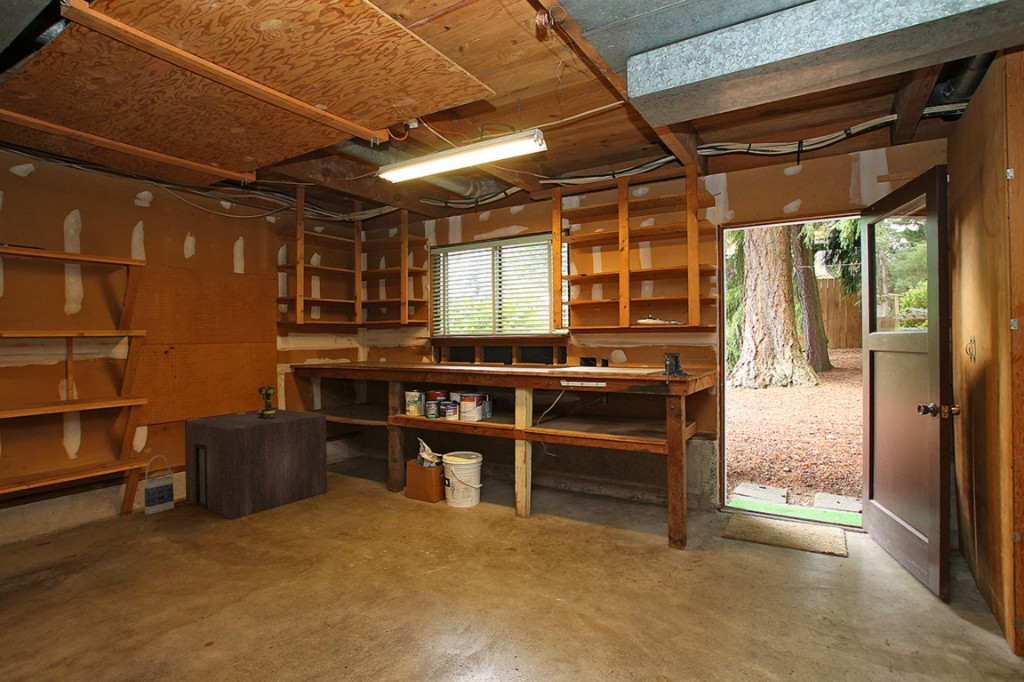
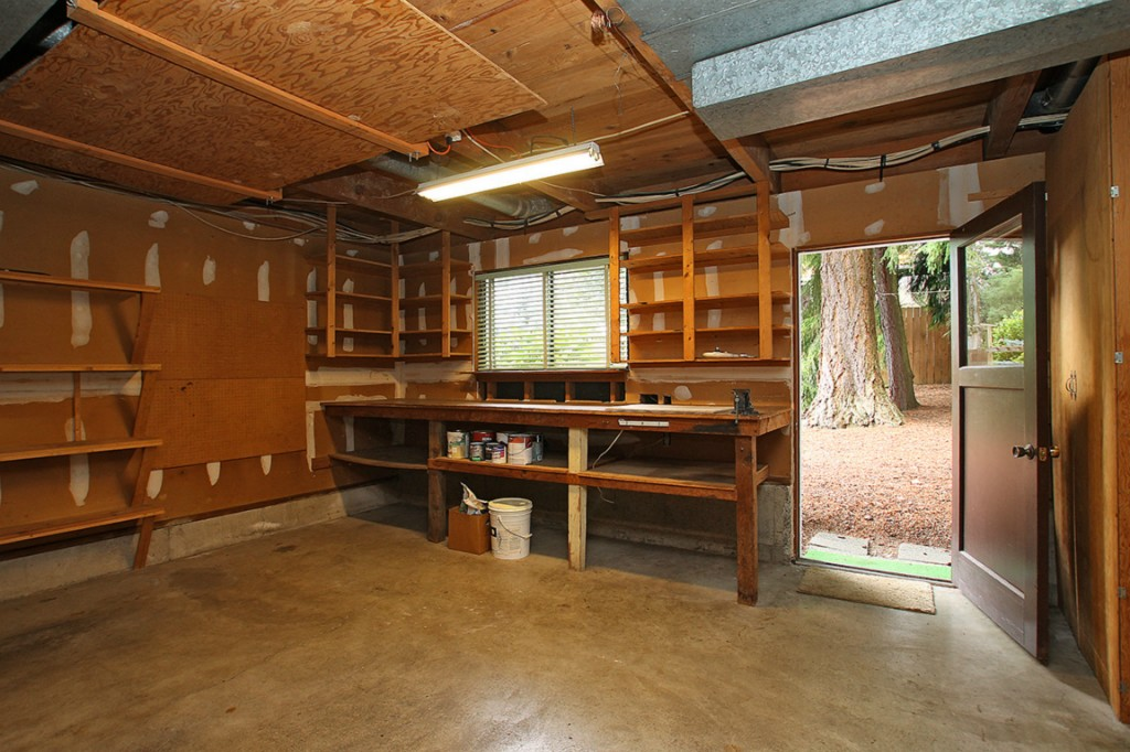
- power drill [257,385,276,419]
- bag [144,454,175,515]
- storage cabinet [183,408,328,520]
